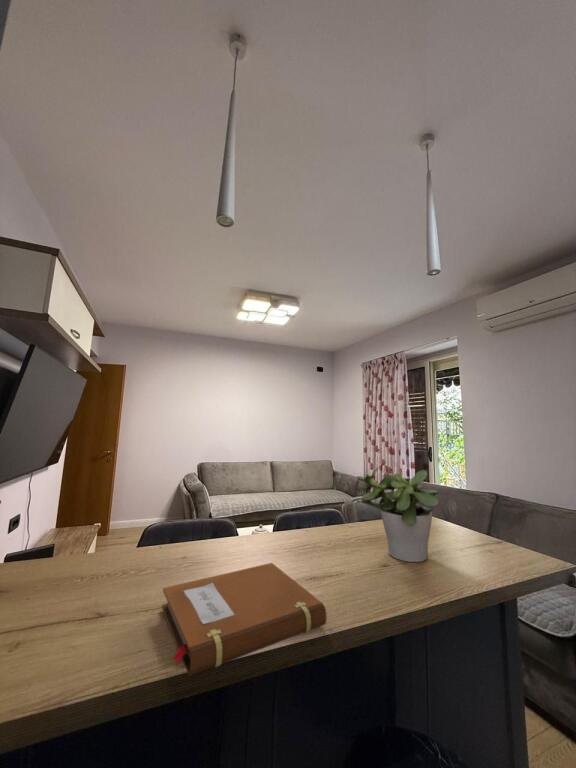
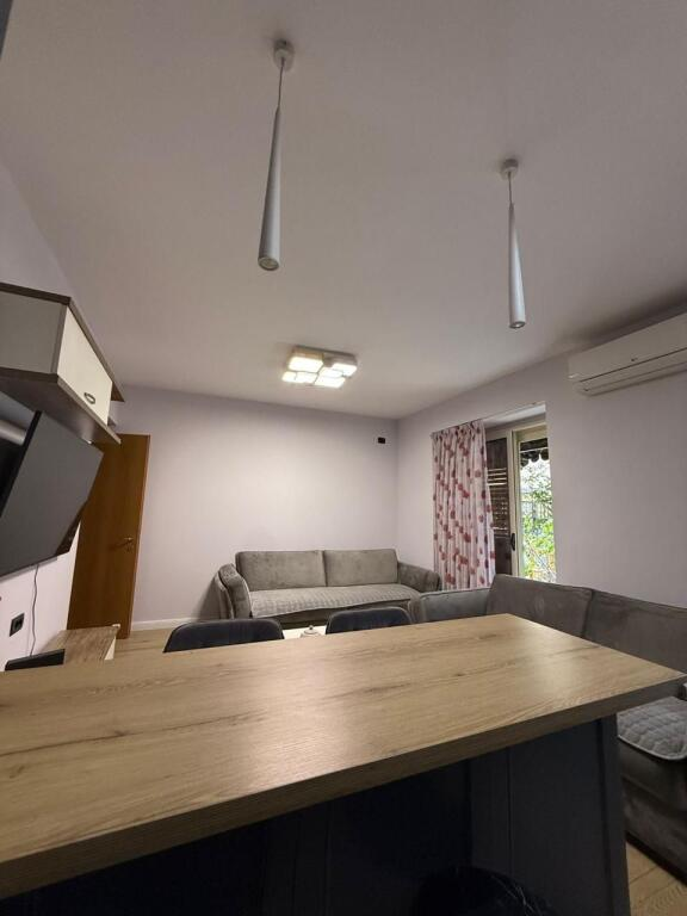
- notebook [161,562,327,678]
- potted plant [356,467,439,563]
